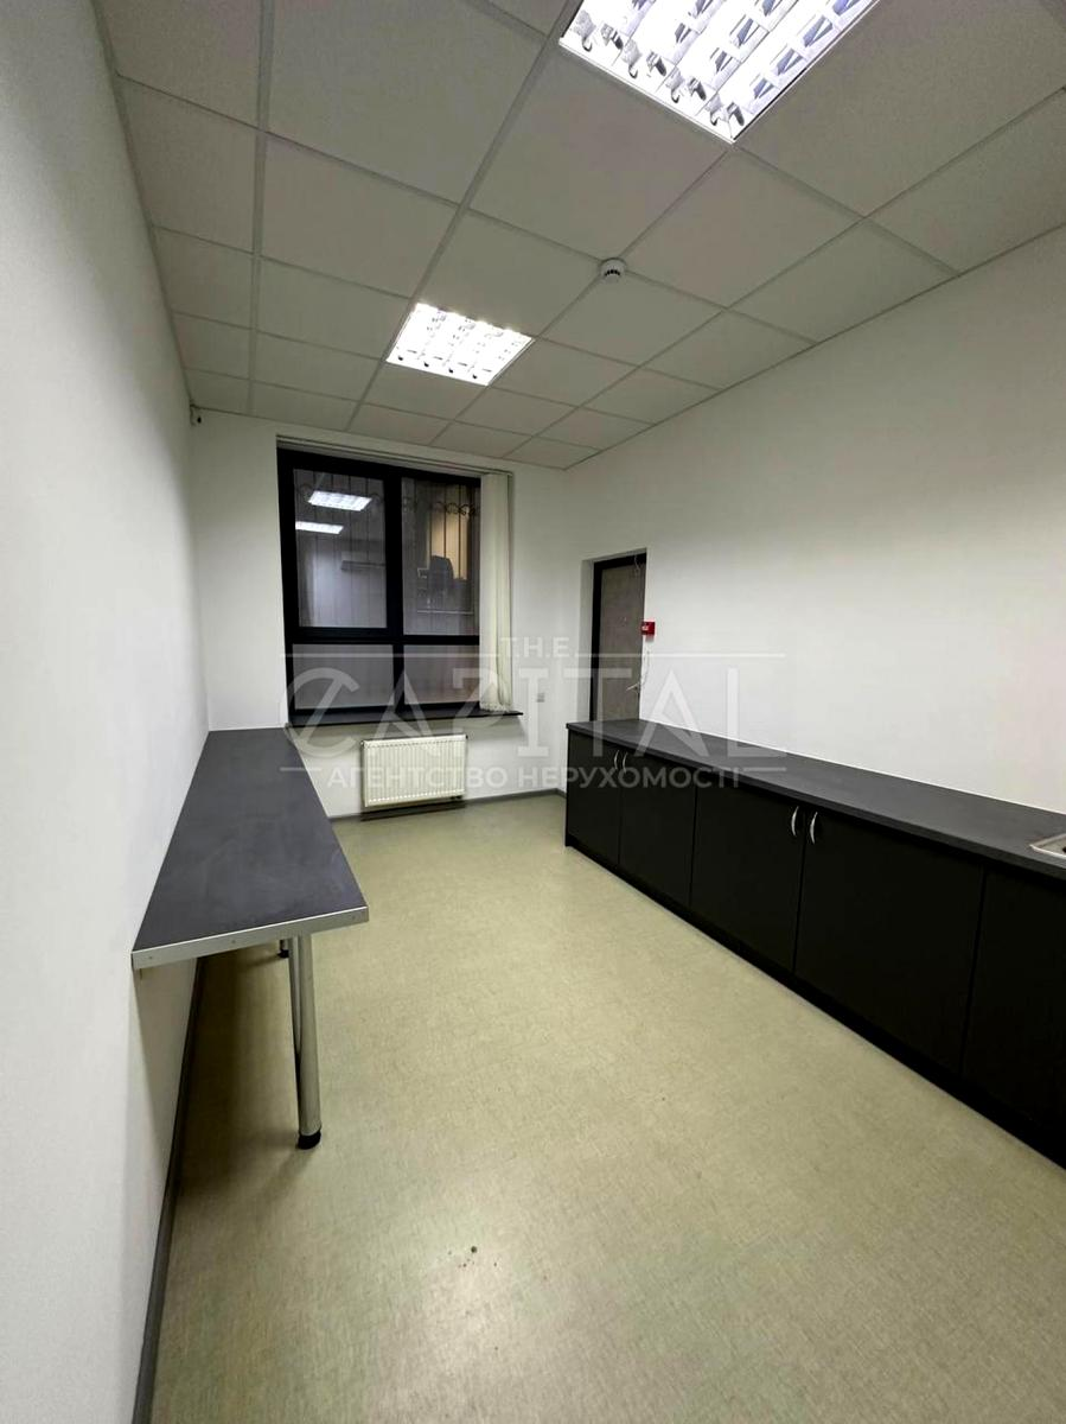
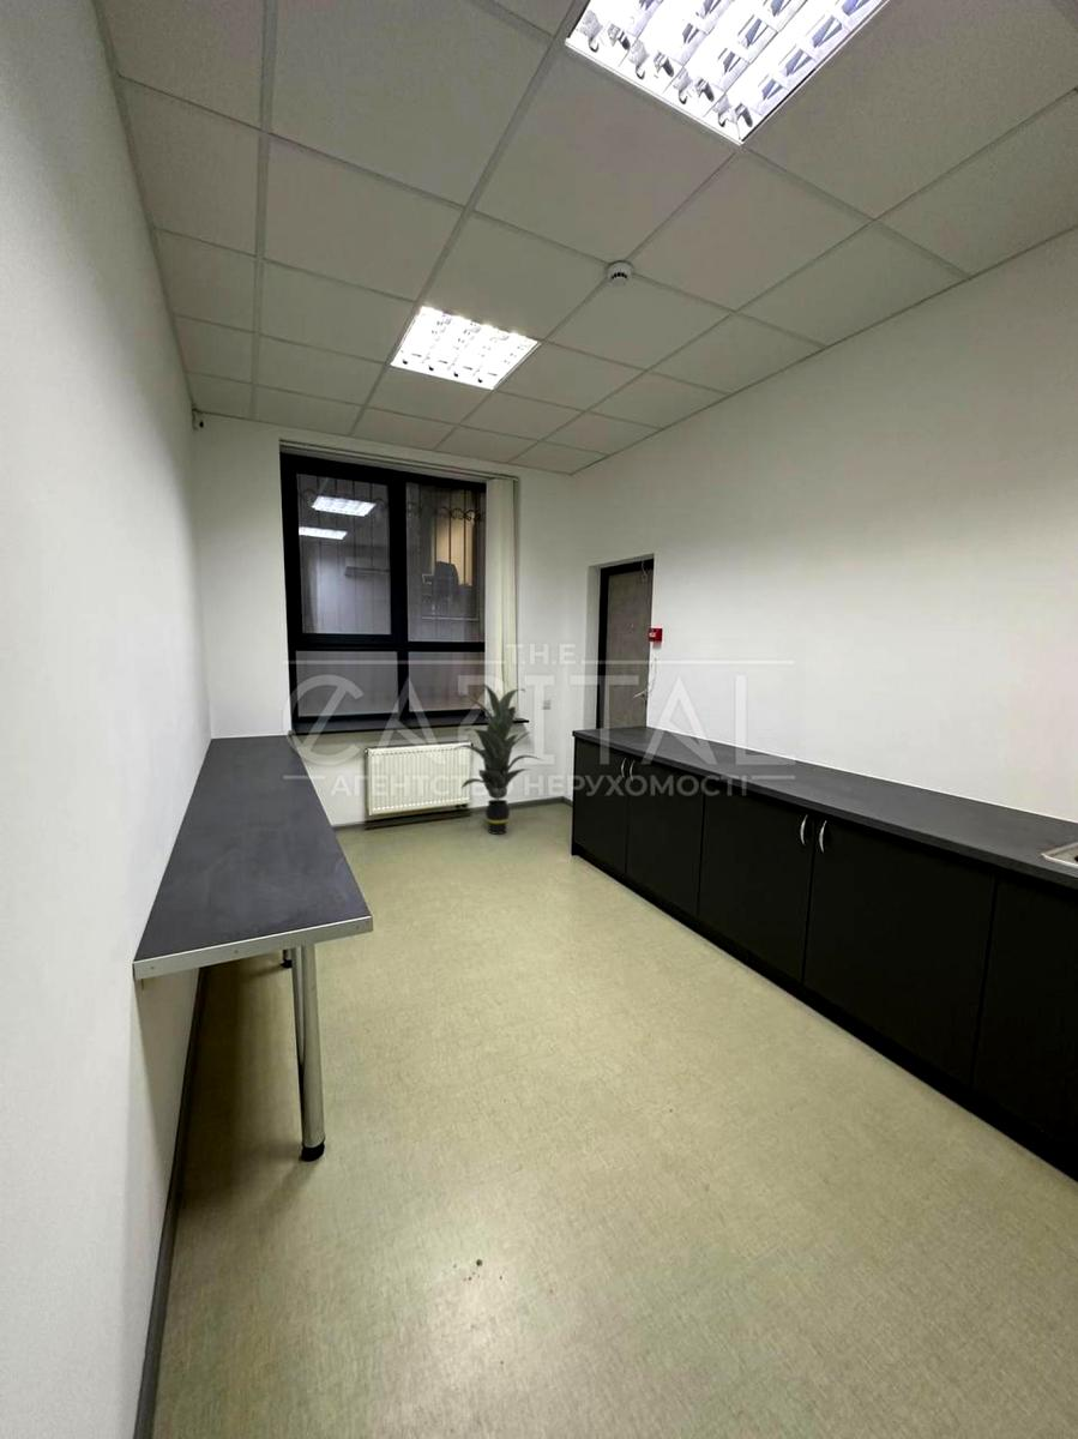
+ indoor plant [451,681,546,836]
